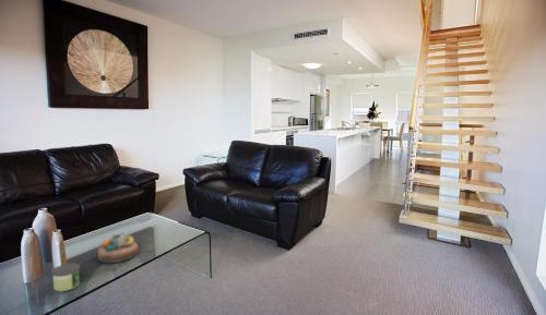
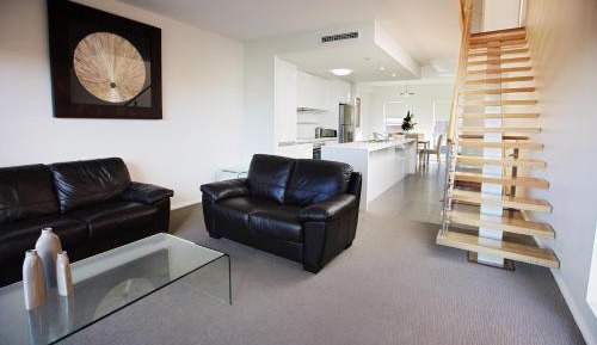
- candle [50,262,81,292]
- decorative bowl [96,231,140,264]
